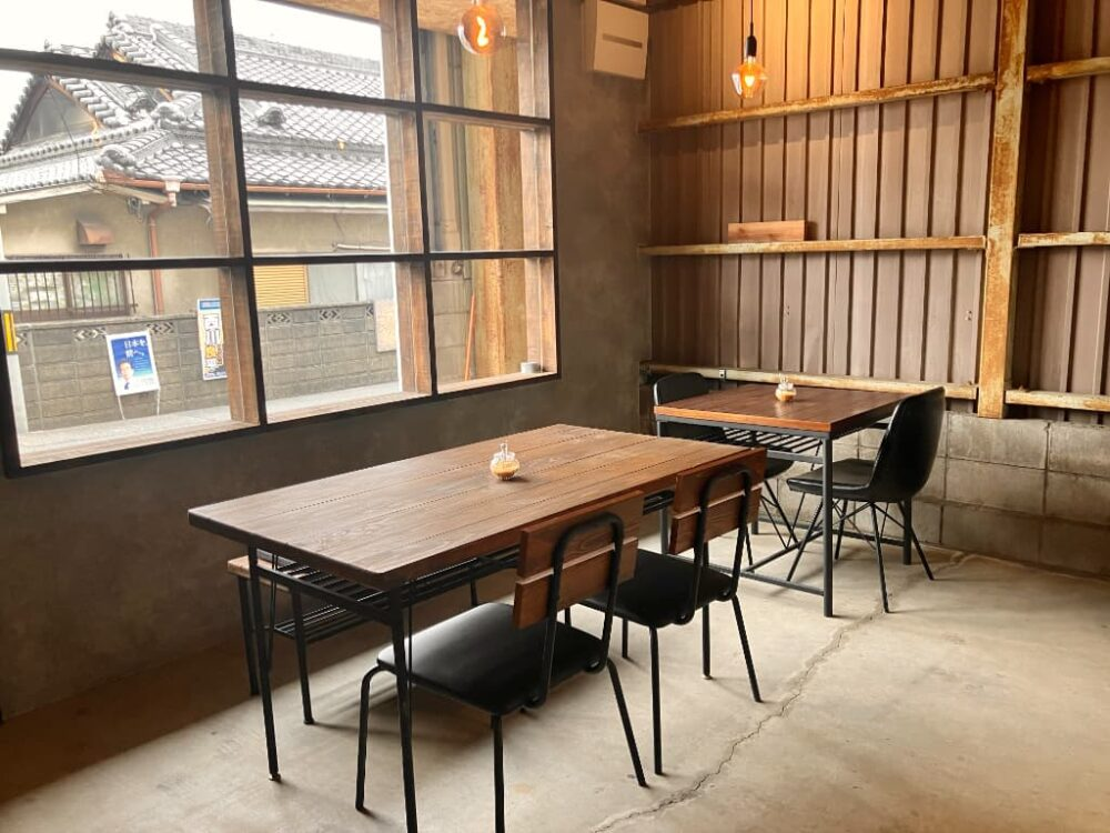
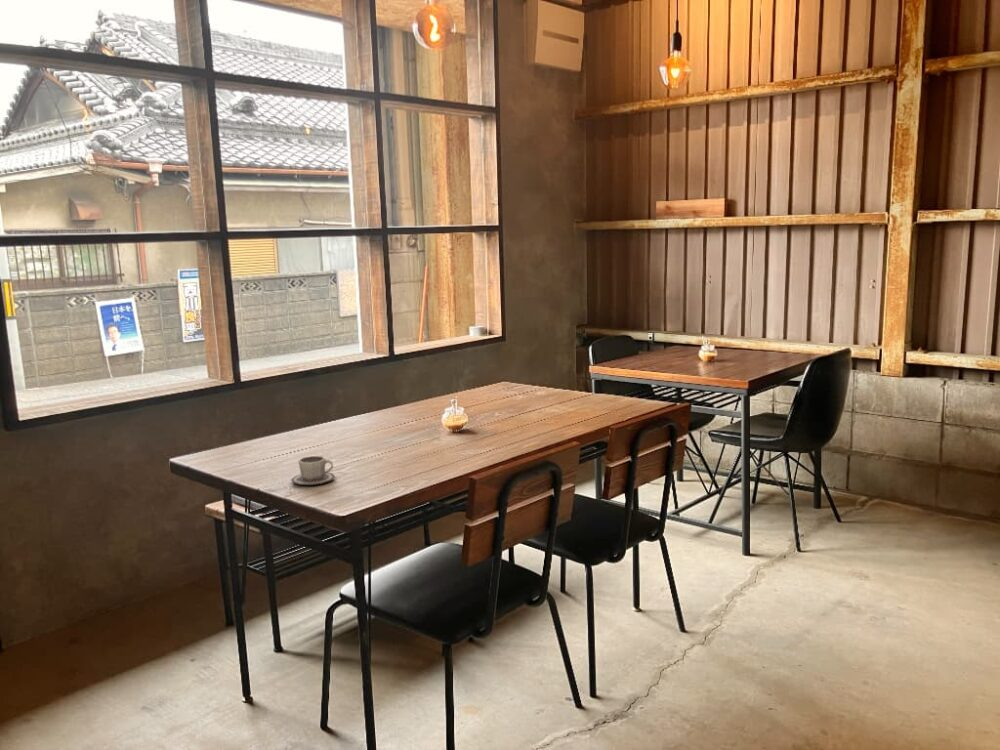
+ cup [290,455,336,486]
